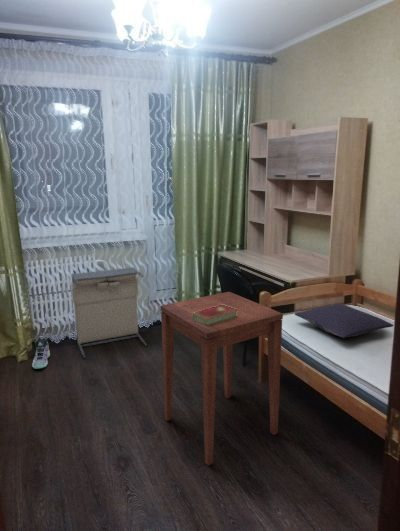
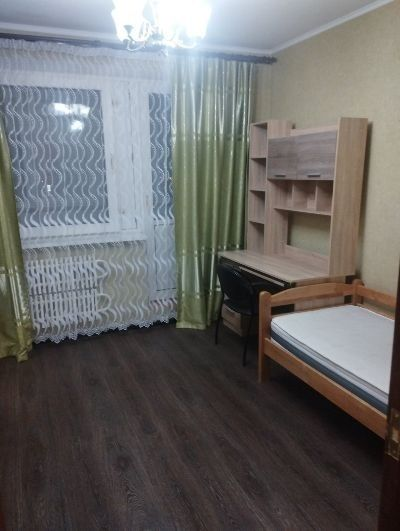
- pillow [294,304,394,339]
- sneaker [31,336,51,370]
- side table [160,291,284,467]
- hardcover book [193,305,237,326]
- laundry hamper [70,266,148,359]
